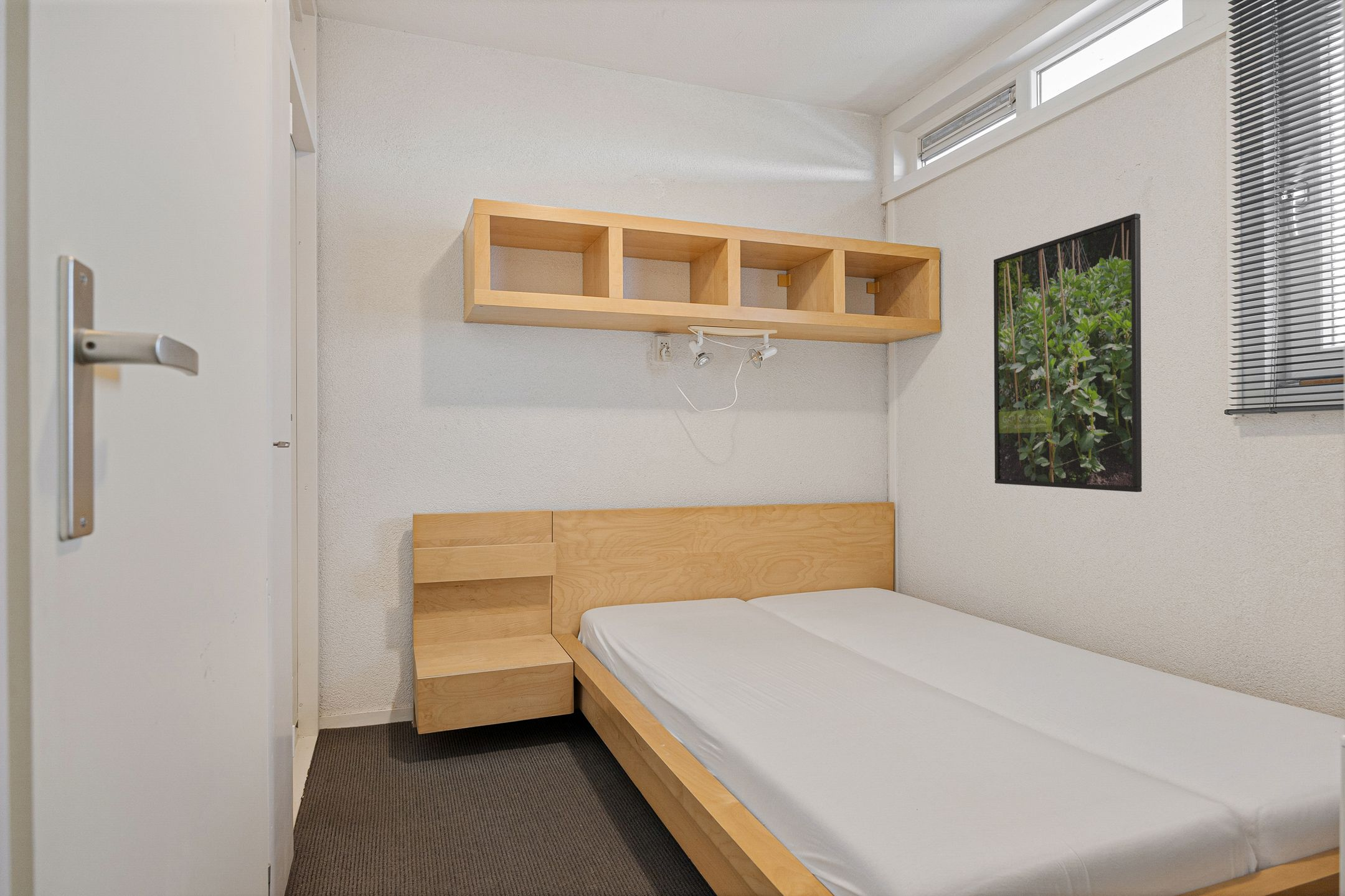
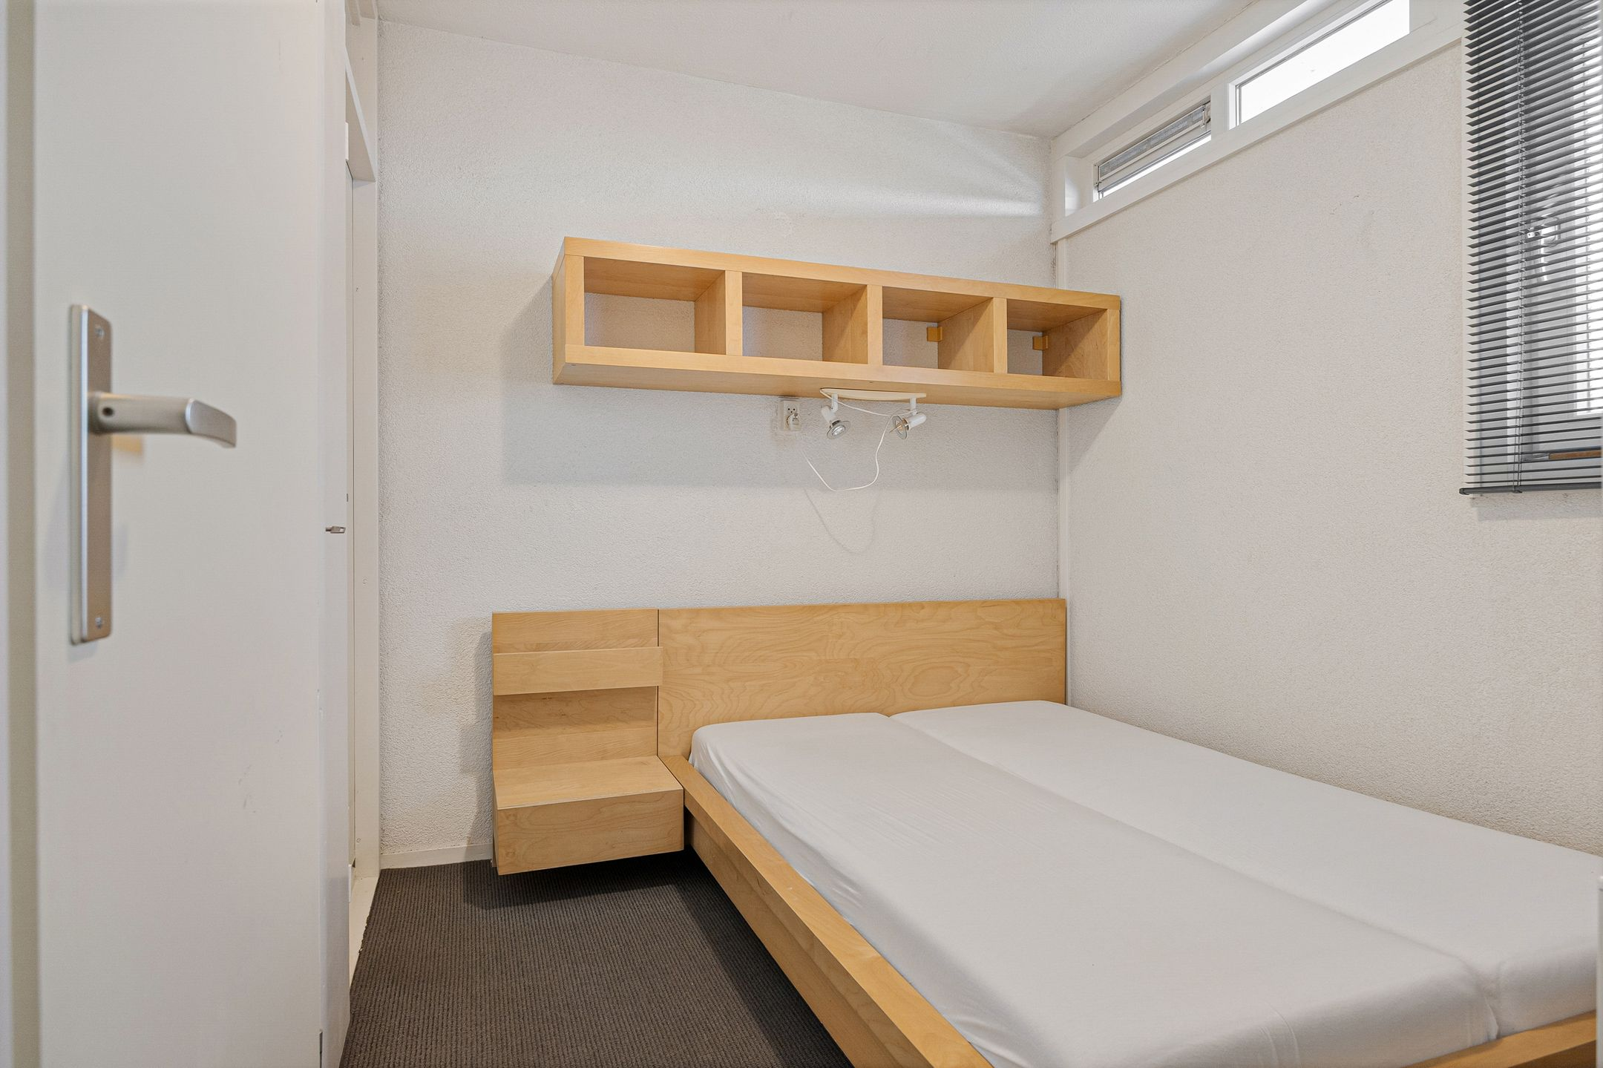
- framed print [993,213,1143,493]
